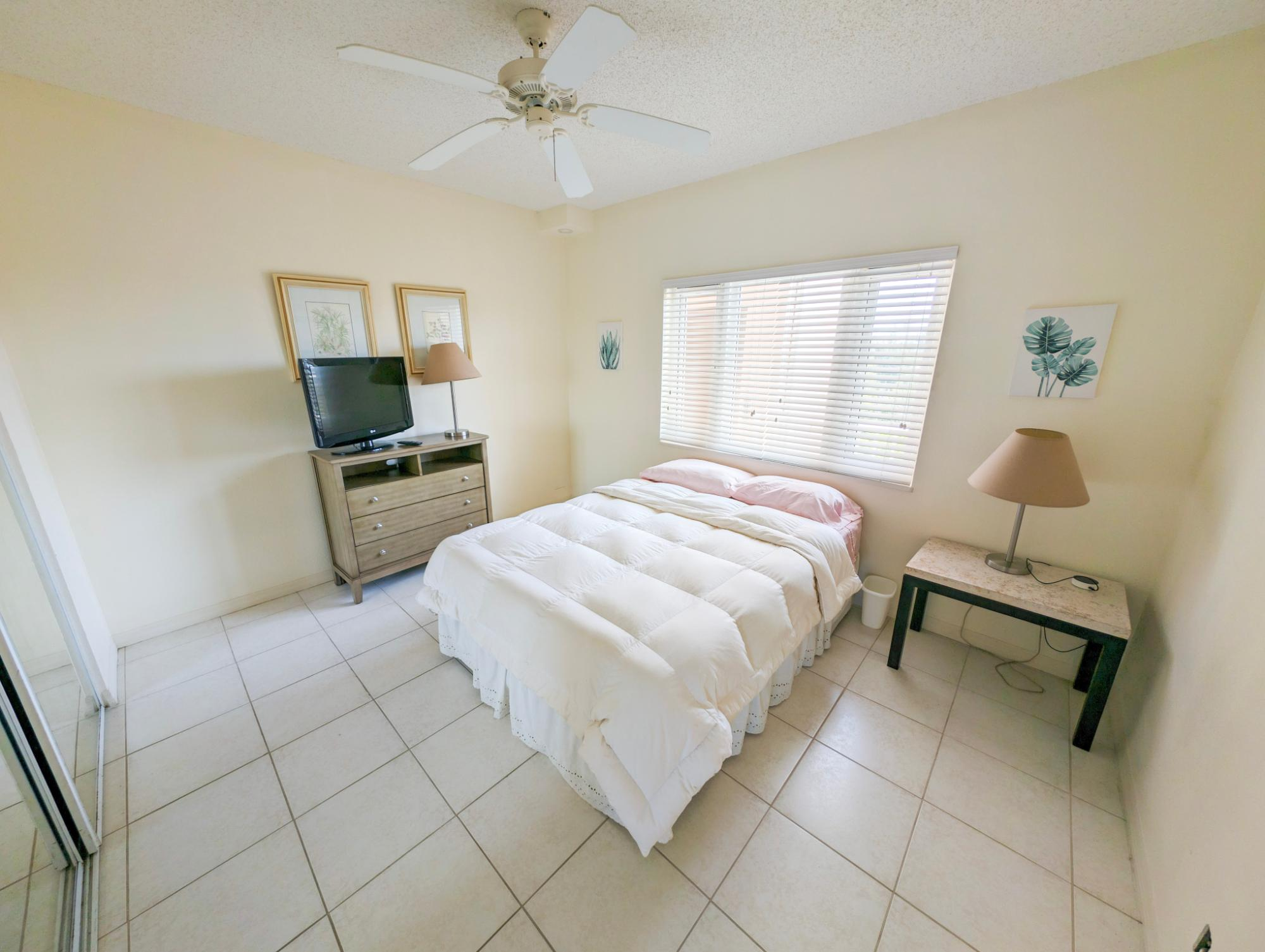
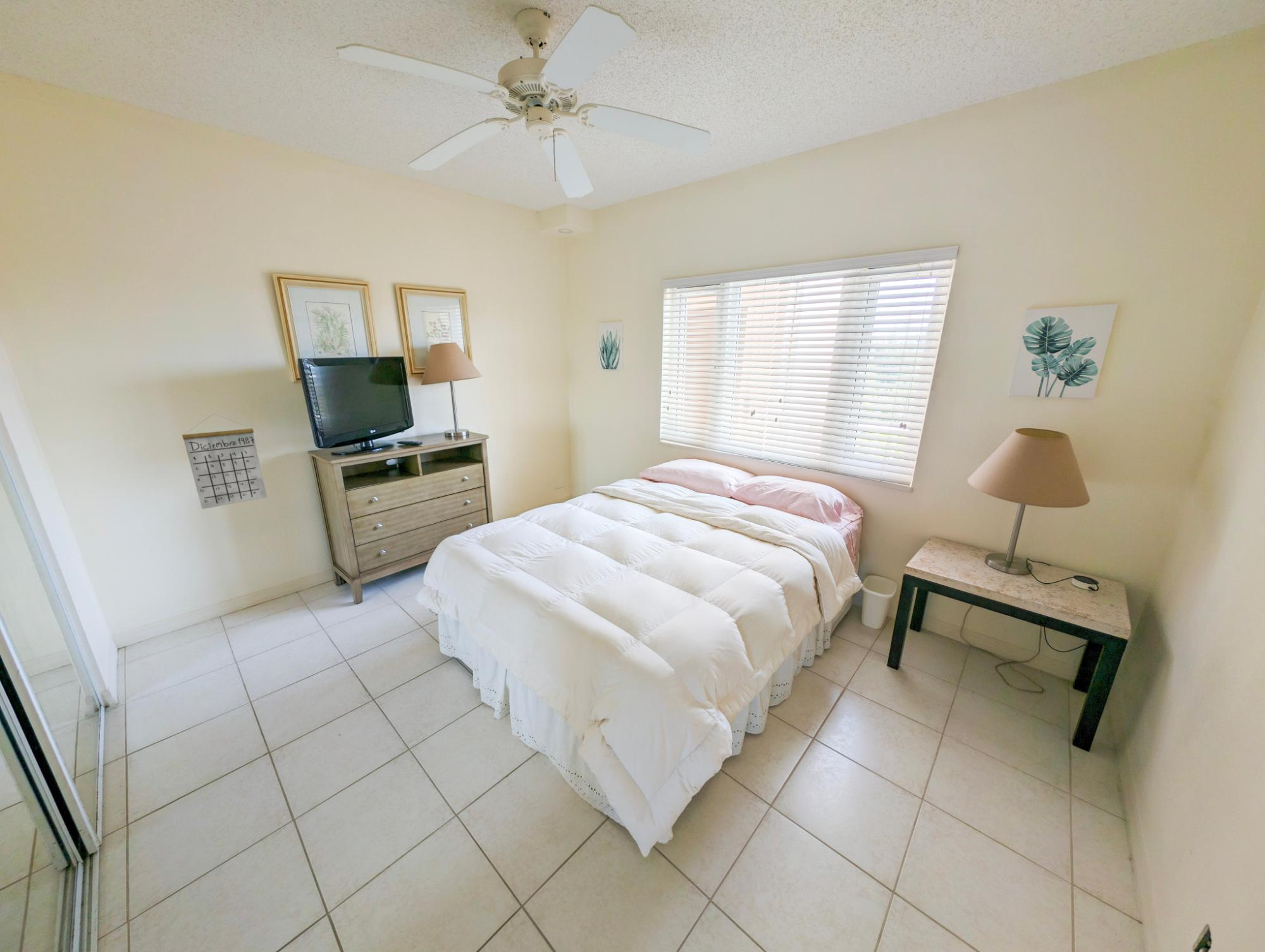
+ calendar [182,413,268,510]
